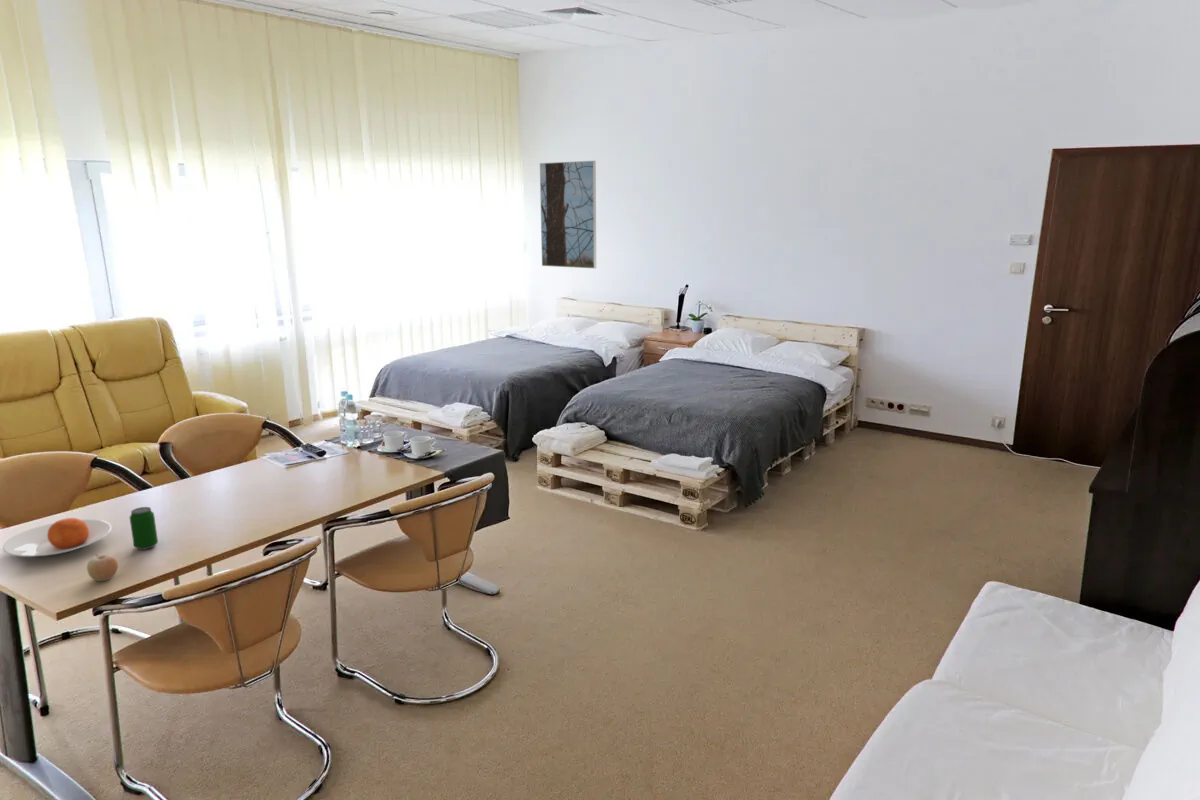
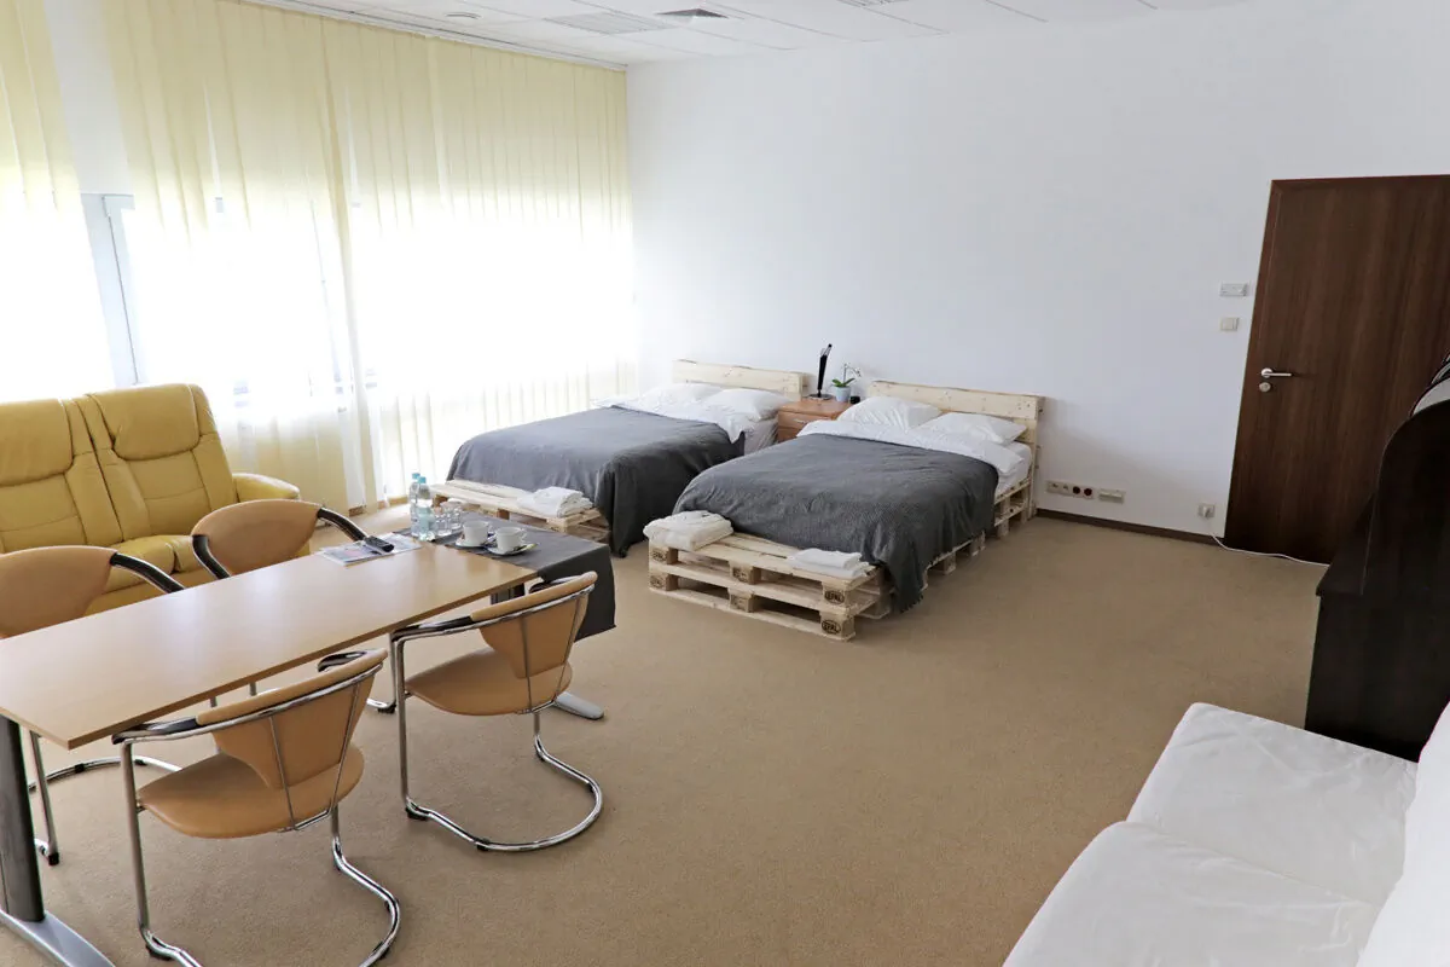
- fruit [86,553,119,582]
- beverage can [129,506,159,551]
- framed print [539,160,597,269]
- plate [2,517,113,558]
